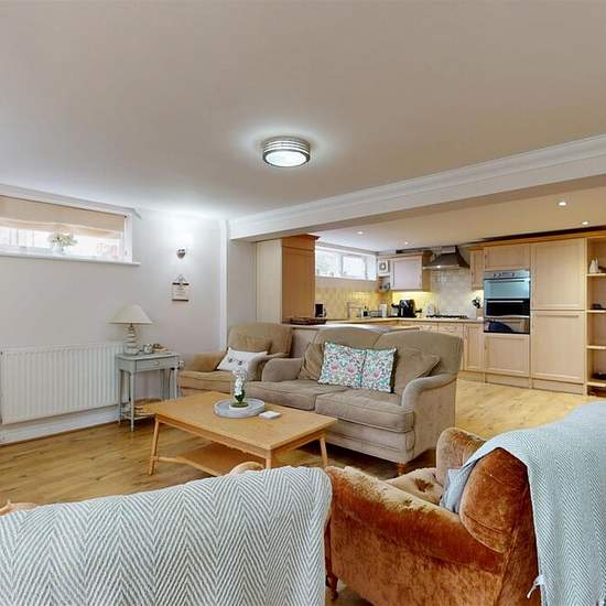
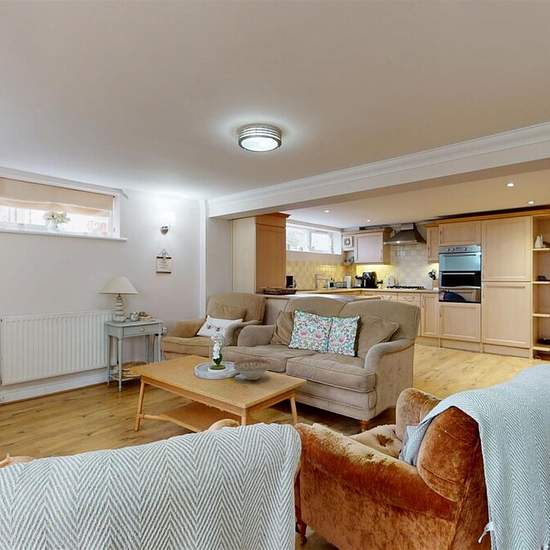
+ decorative bowl [232,358,273,381]
